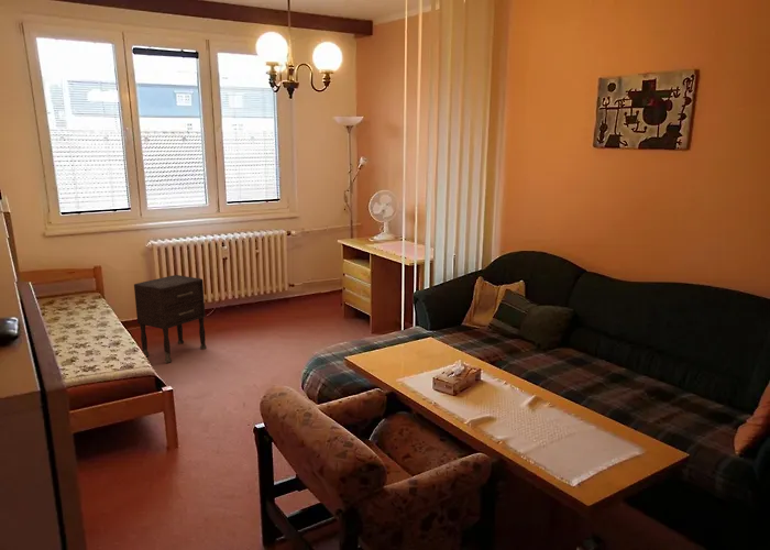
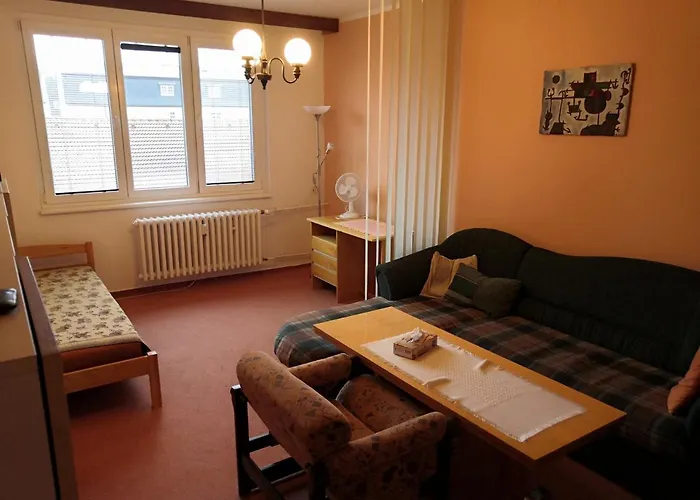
- nightstand [133,274,207,364]
